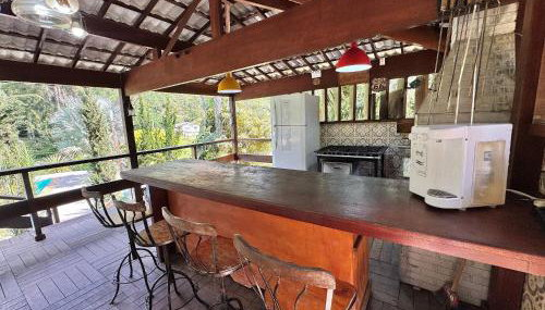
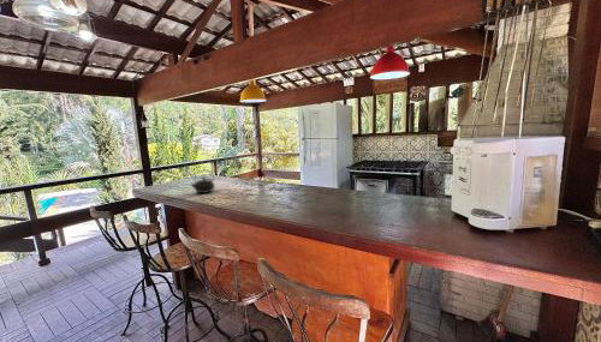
+ kettle [190,169,216,194]
